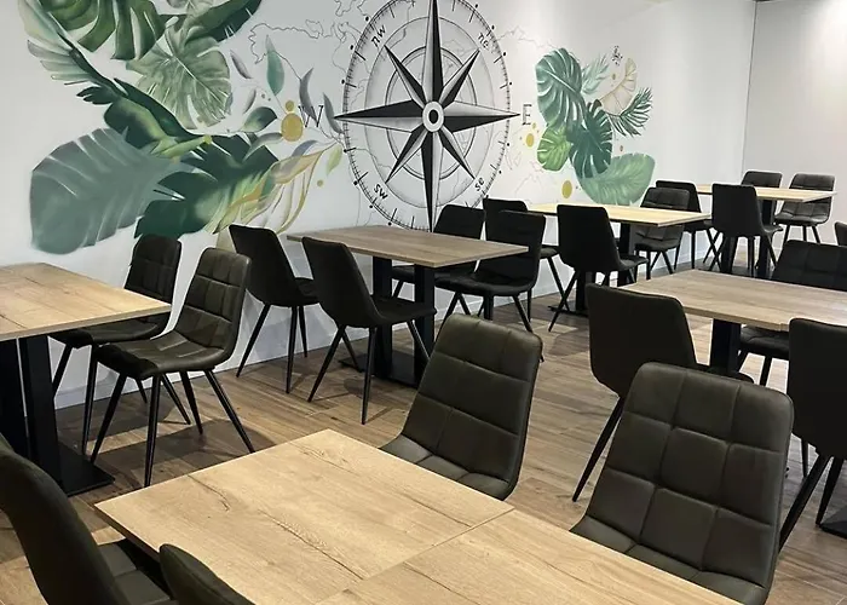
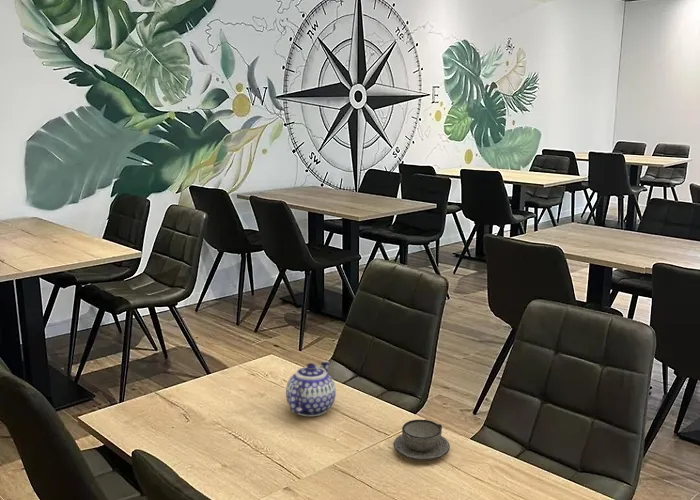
+ teacup [393,419,451,461]
+ teapot [285,360,337,417]
